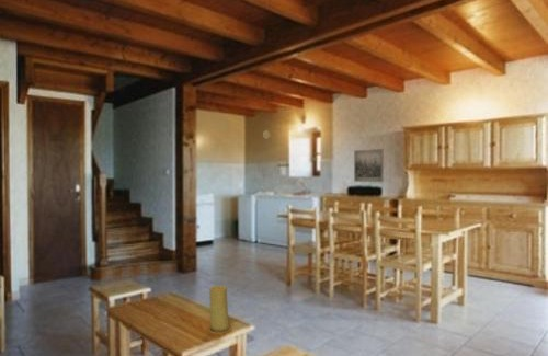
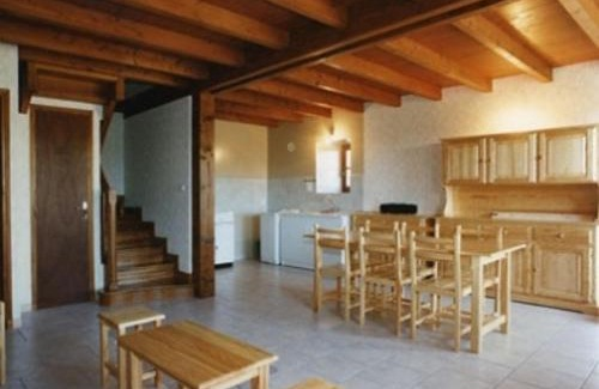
- wall art [353,148,385,183]
- candle [207,285,233,335]
